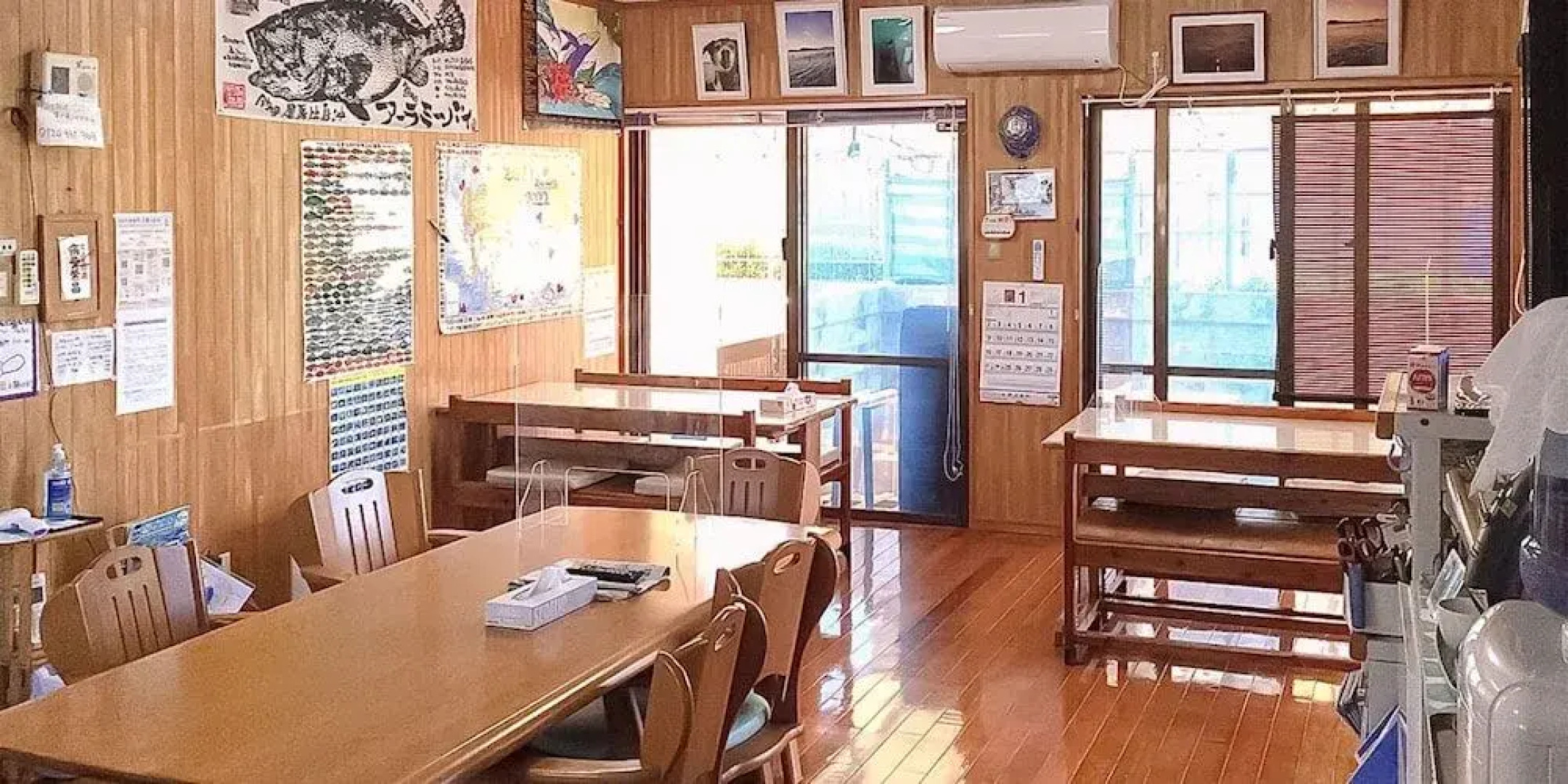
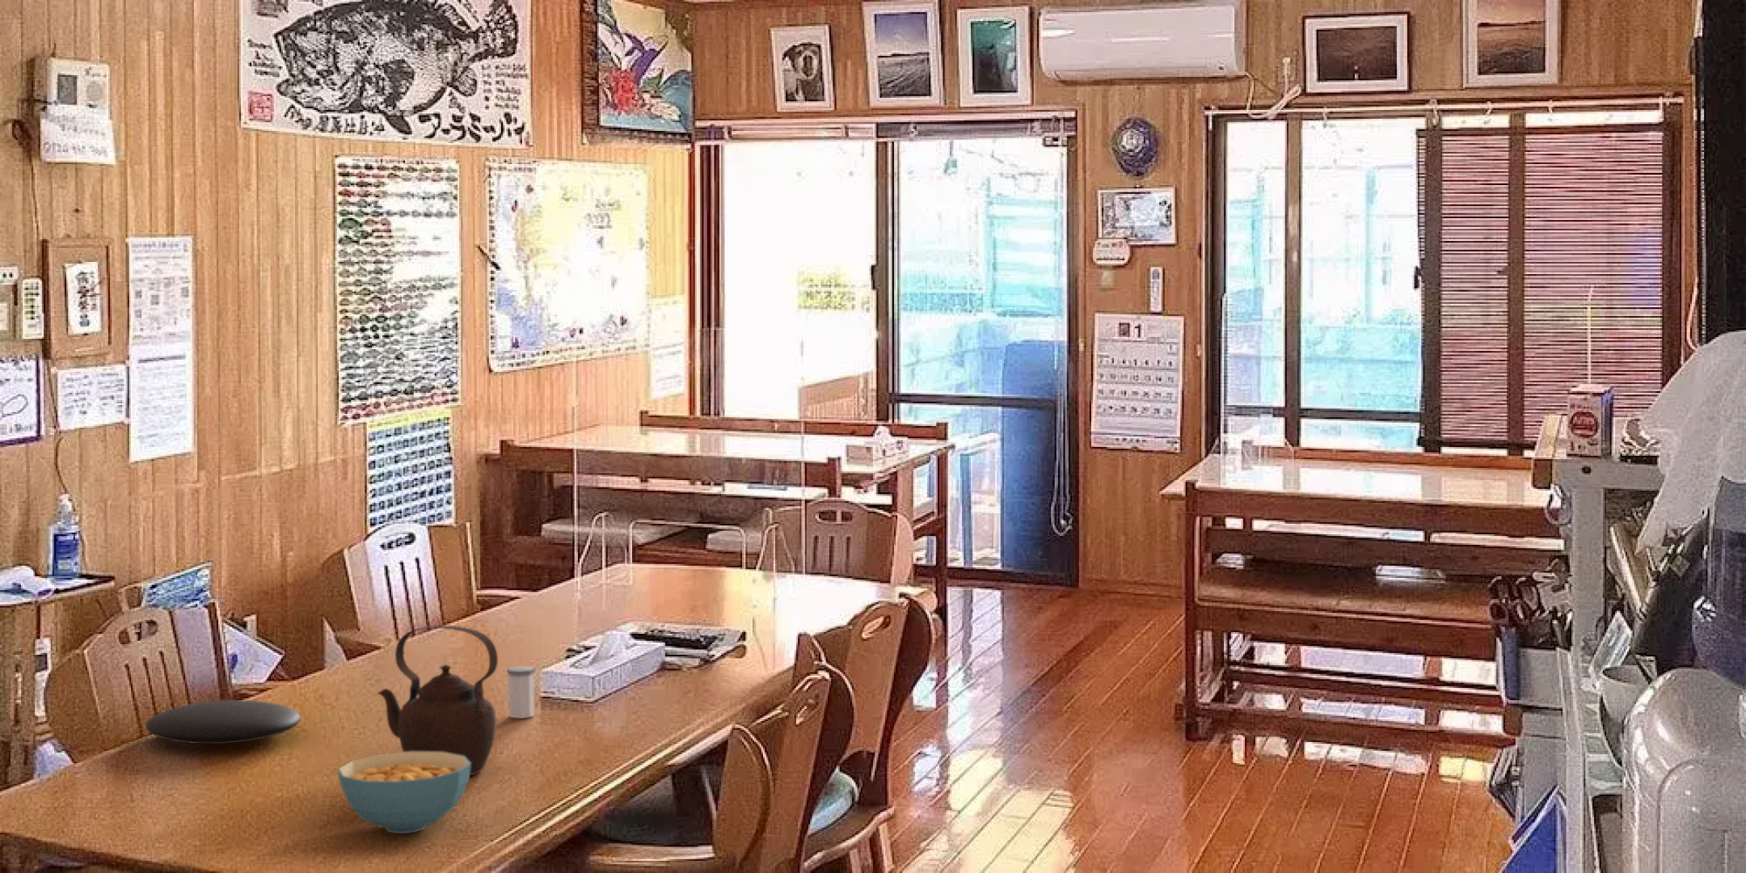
+ plate [145,699,302,745]
+ cereal bowl [337,752,471,834]
+ teapot [376,625,499,776]
+ salt shaker [506,665,536,718]
